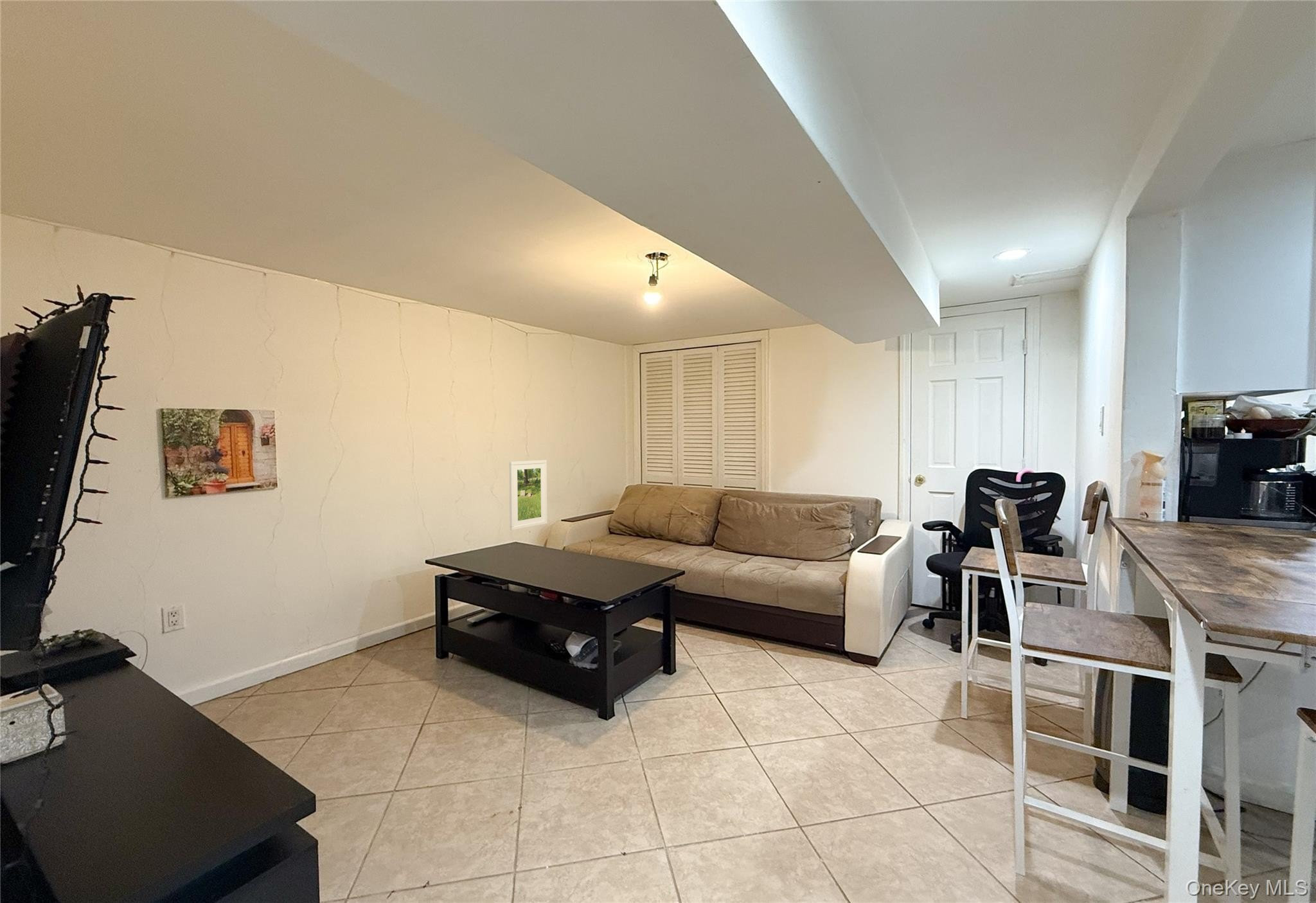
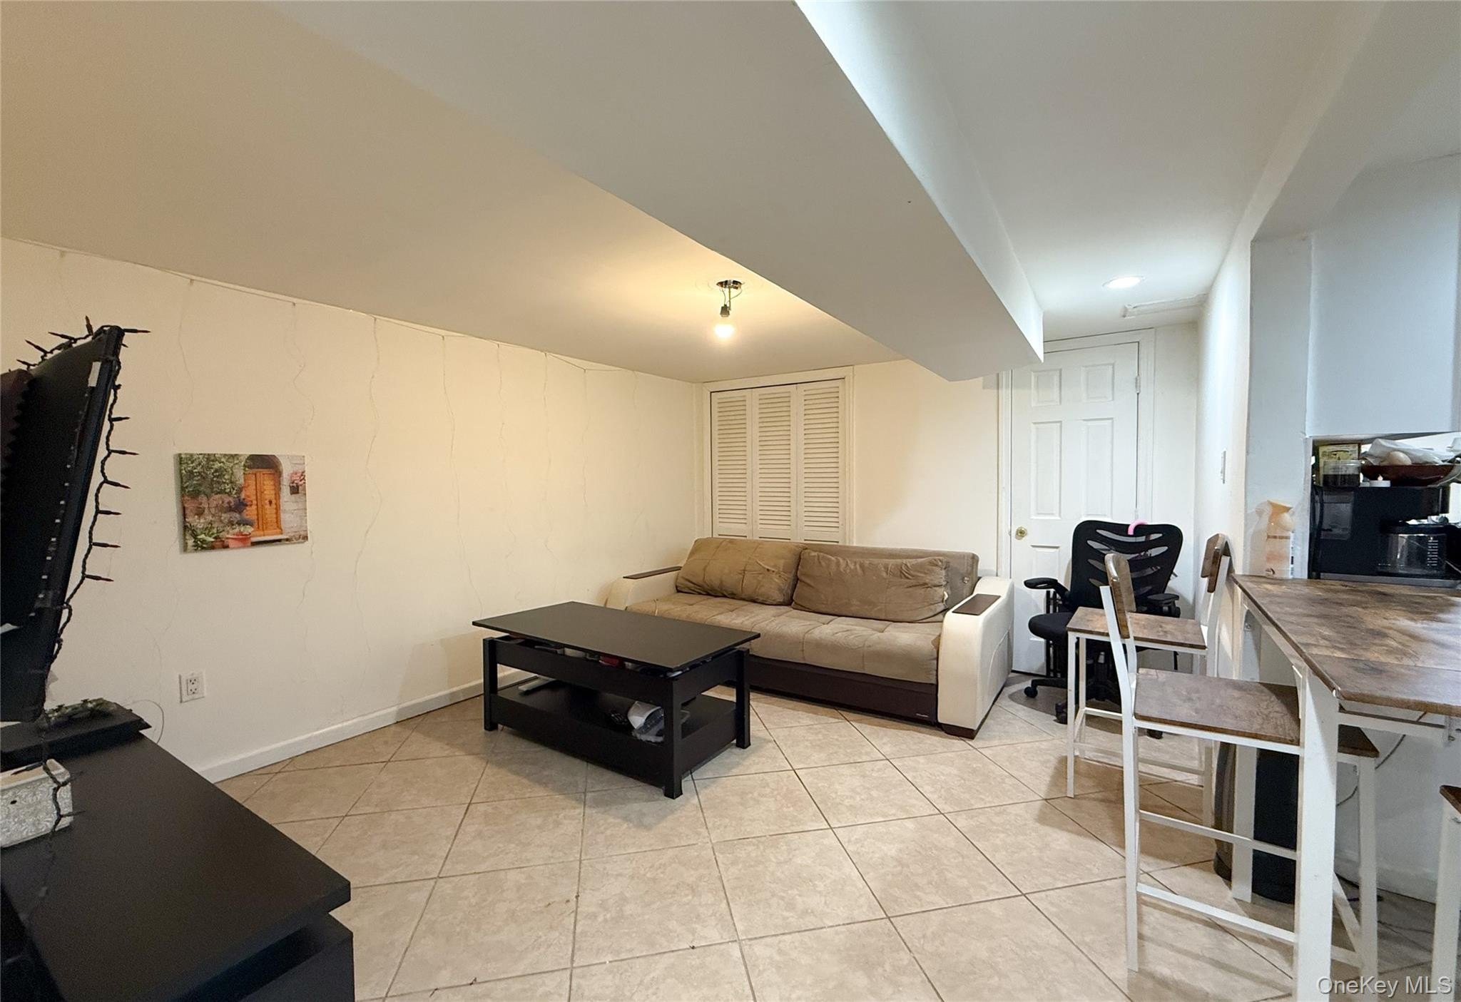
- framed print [509,460,548,531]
